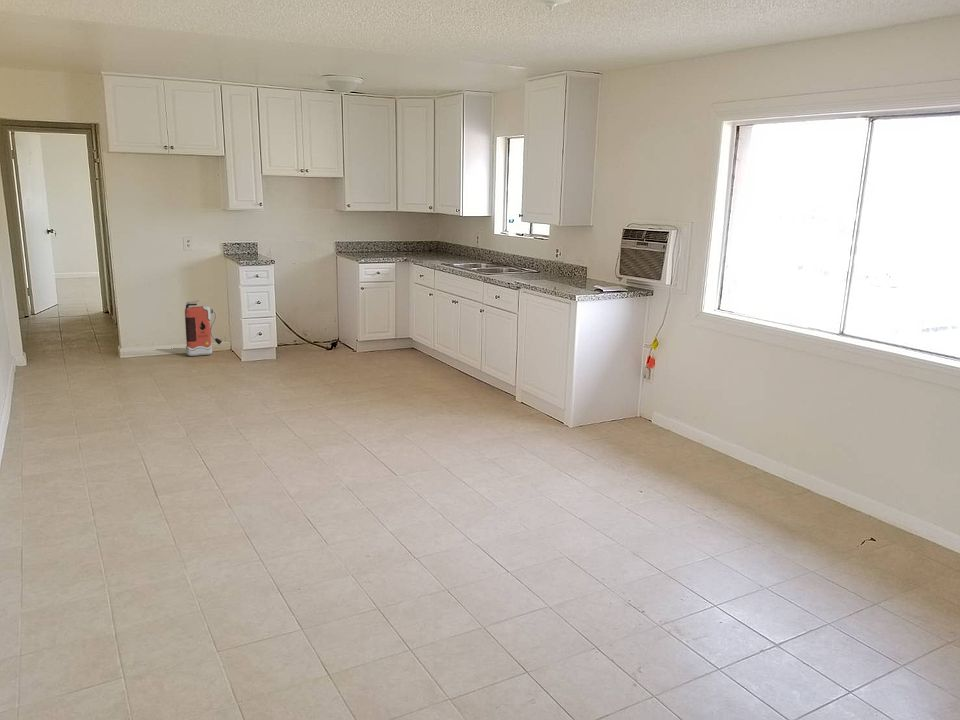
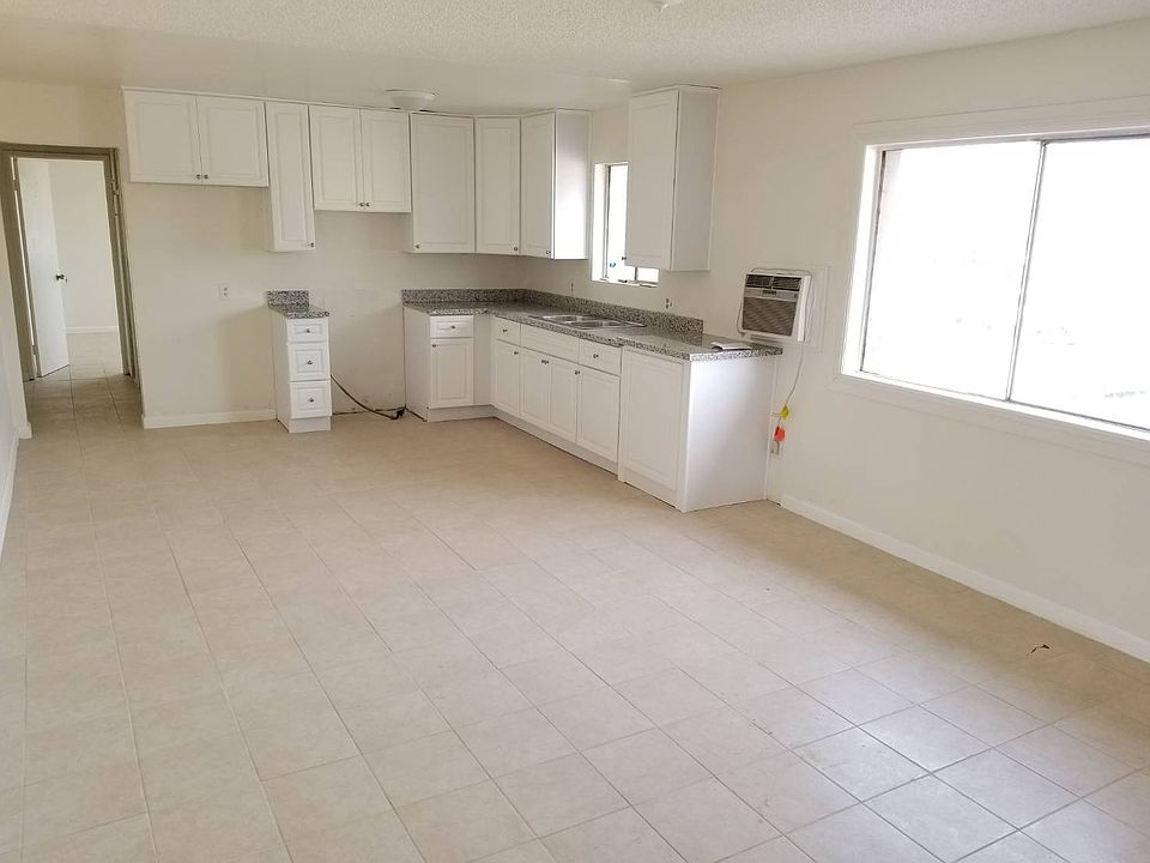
- fire extinguisher [184,300,223,357]
